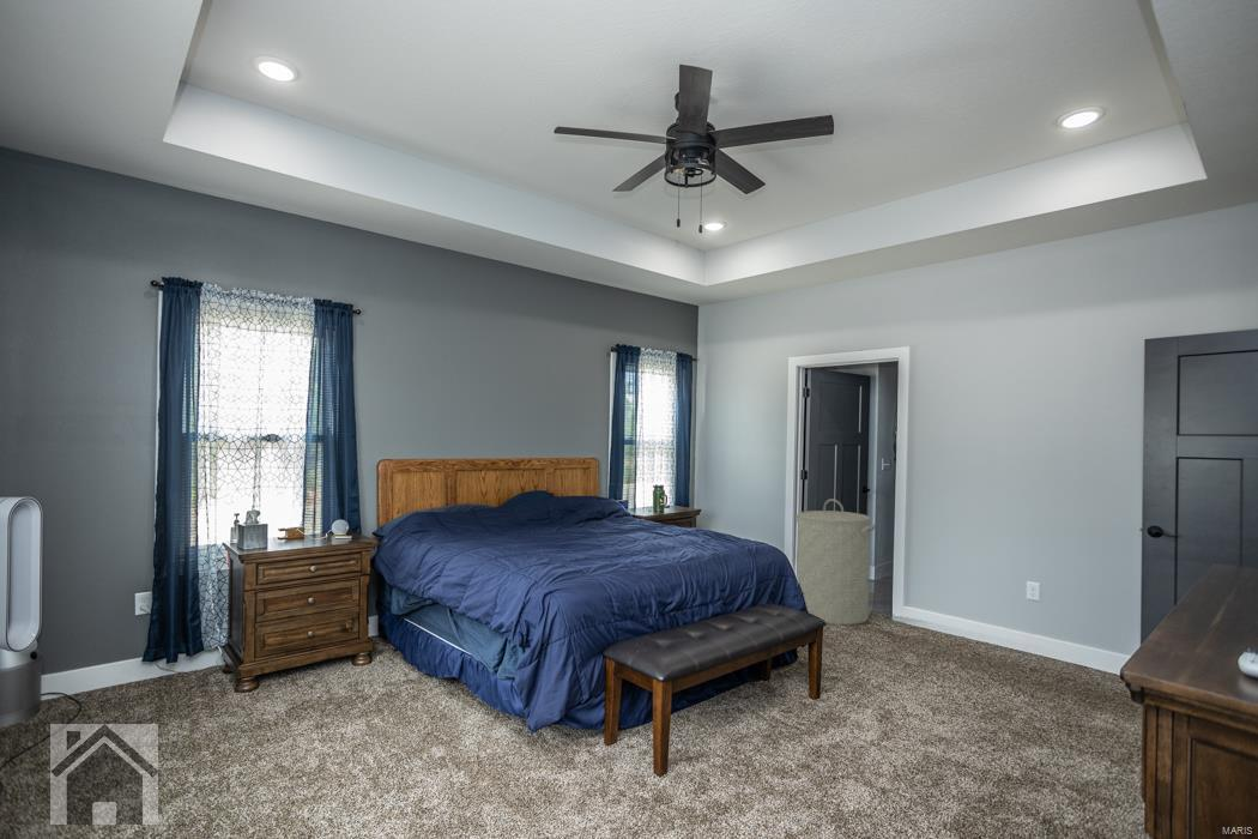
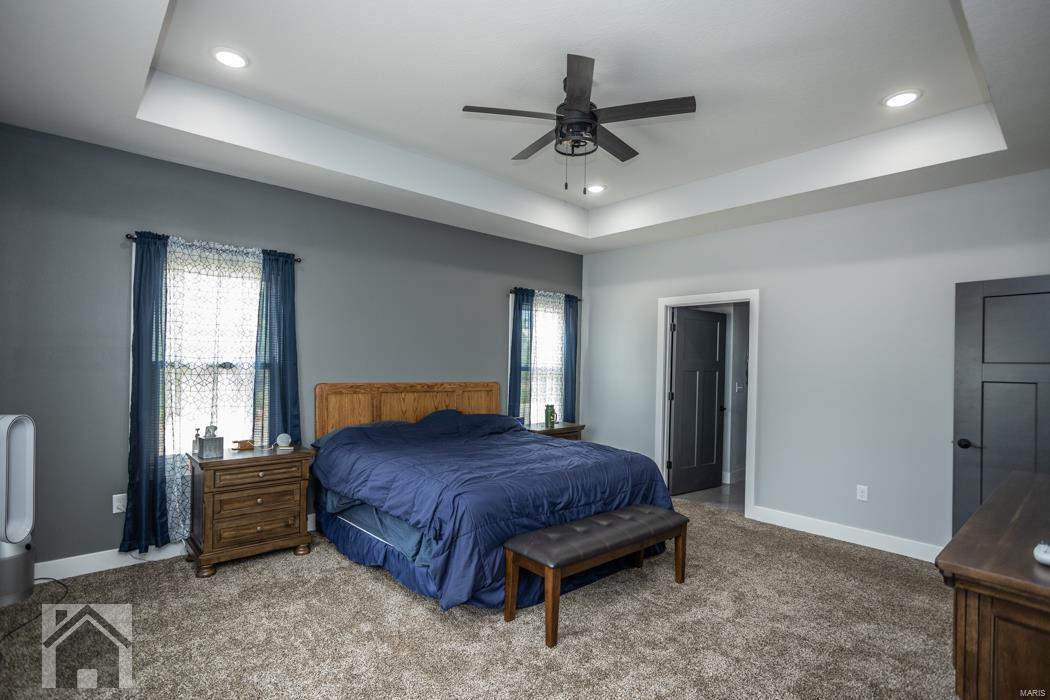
- laundry hamper [794,497,877,626]
